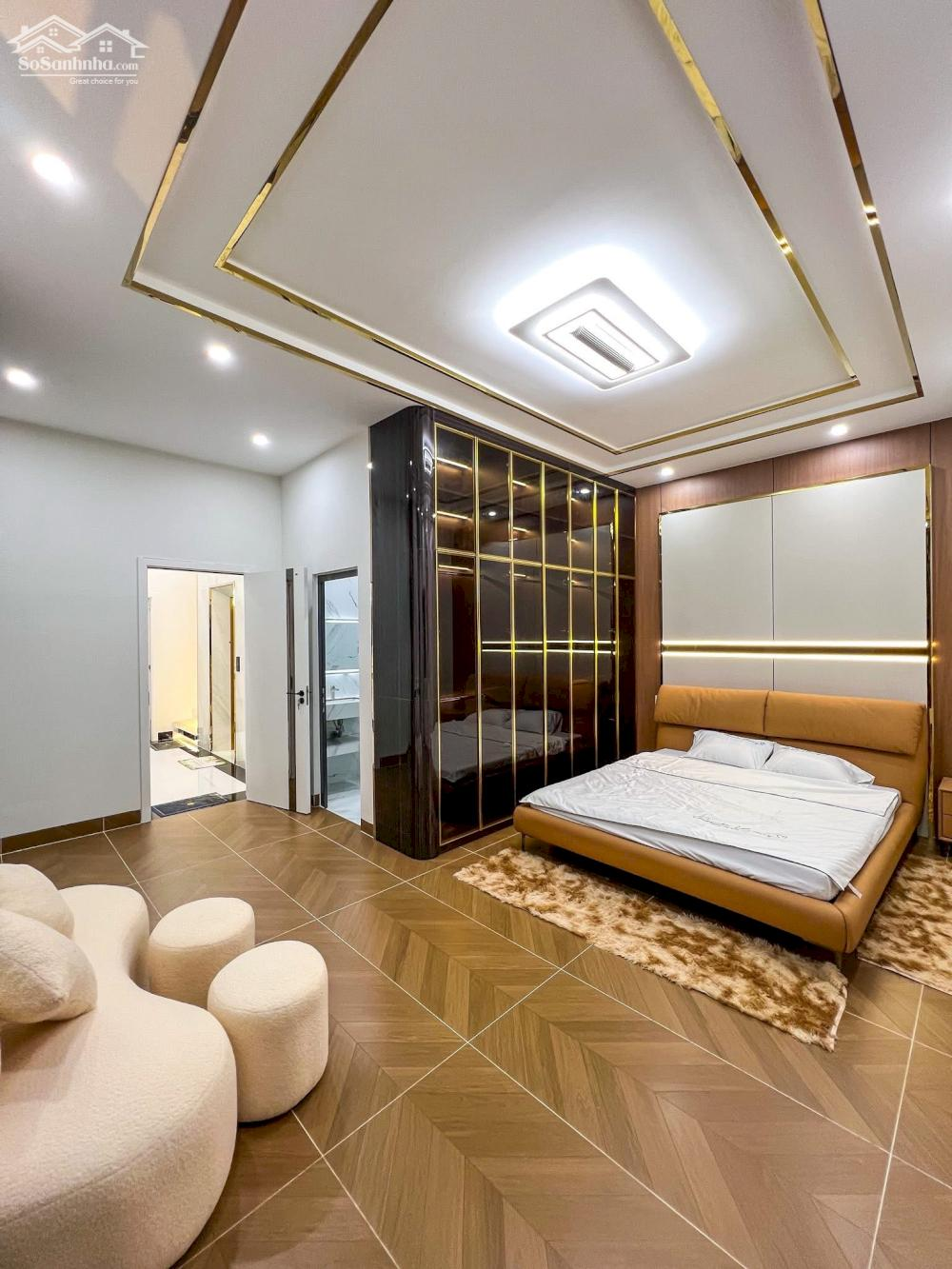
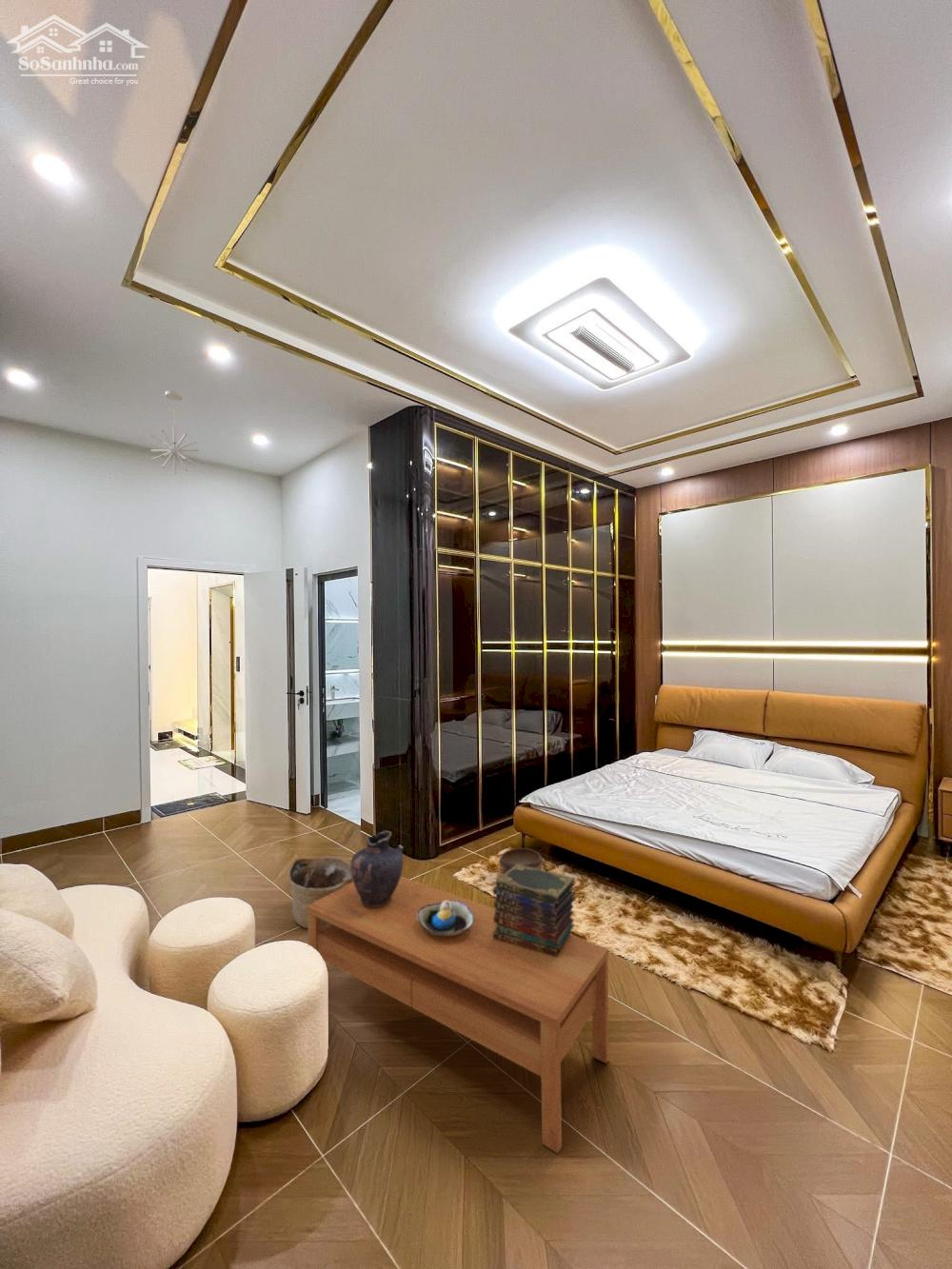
+ book stack [492,863,576,957]
+ vase [350,830,405,907]
+ coffee table [307,875,610,1155]
+ decorative bowl [499,847,544,874]
+ decorative bowl [417,901,474,936]
+ pendant light [149,389,199,475]
+ basket [288,856,353,929]
